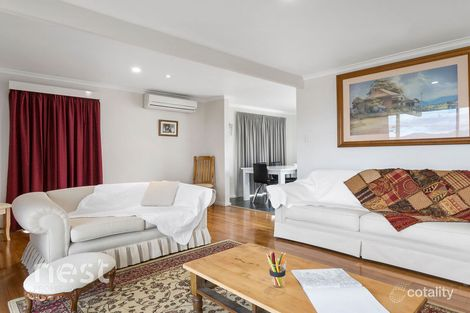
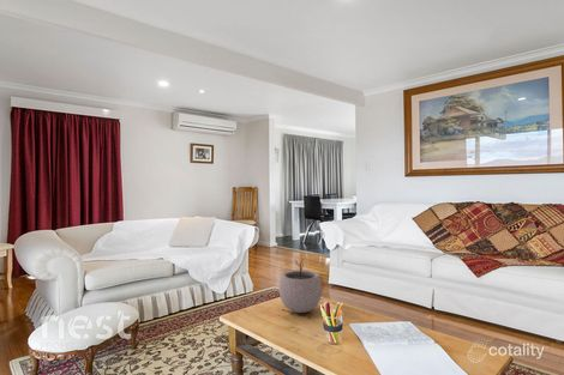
+ plant pot [278,259,323,314]
